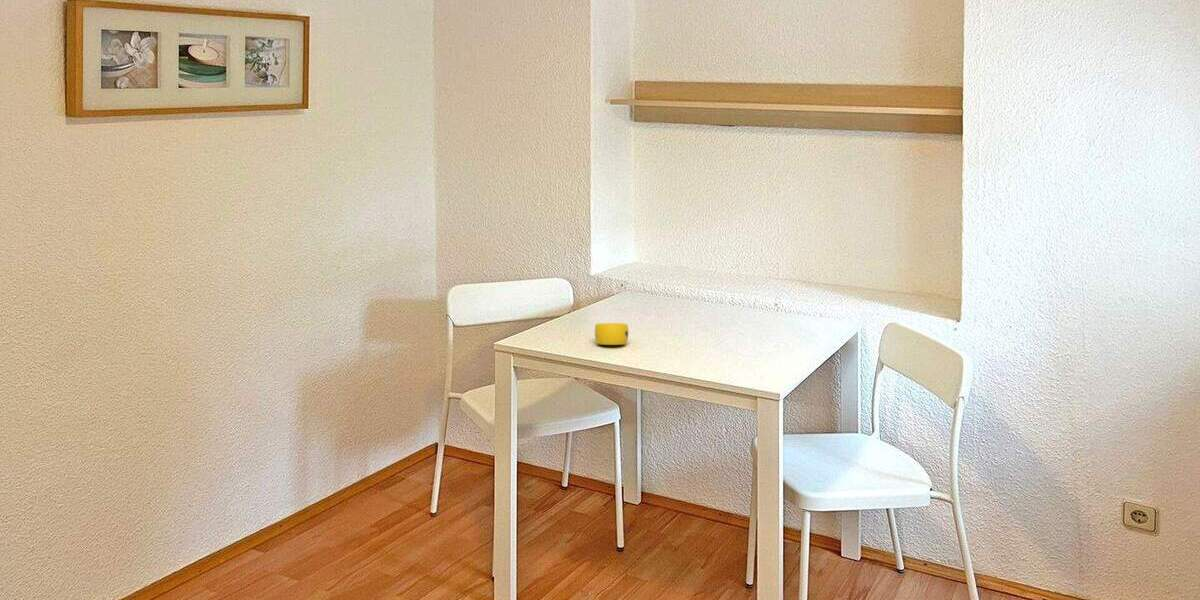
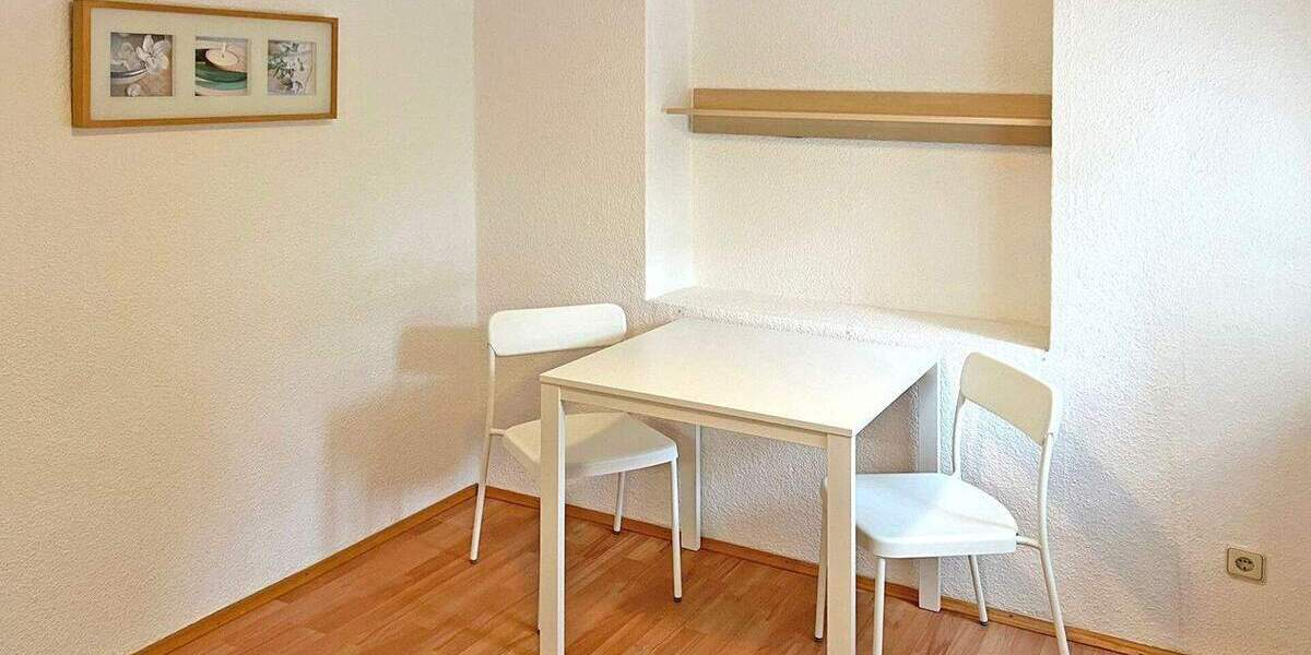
- cup [594,322,629,346]
